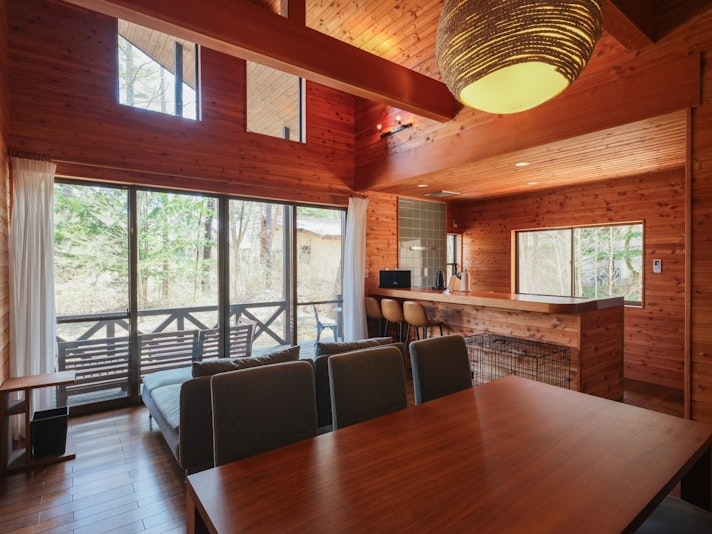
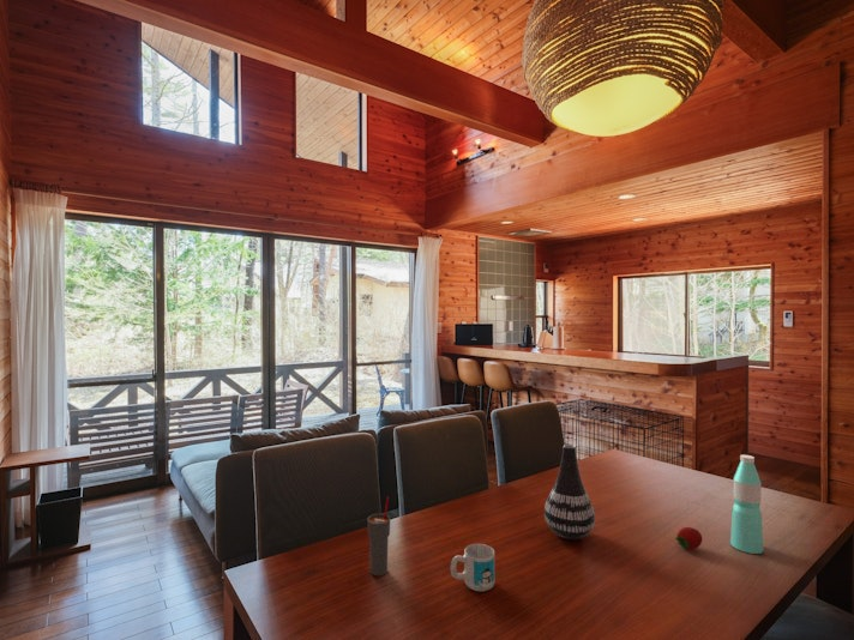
+ fruit [674,526,704,553]
+ cup [366,496,391,576]
+ vase [543,443,596,542]
+ water bottle [729,454,764,555]
+ mug [450,543,495,593]
